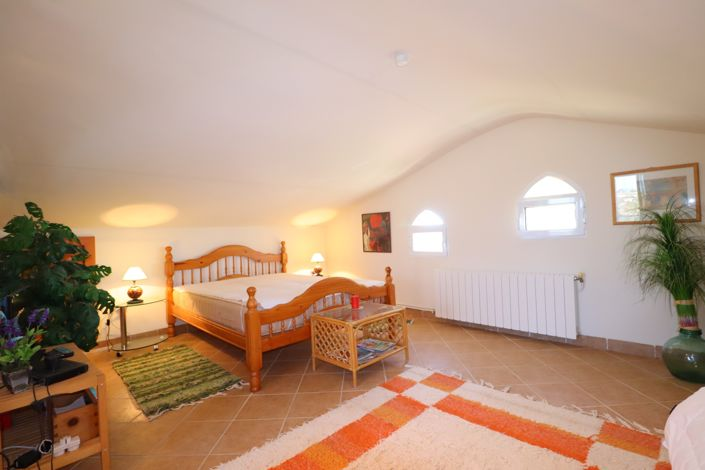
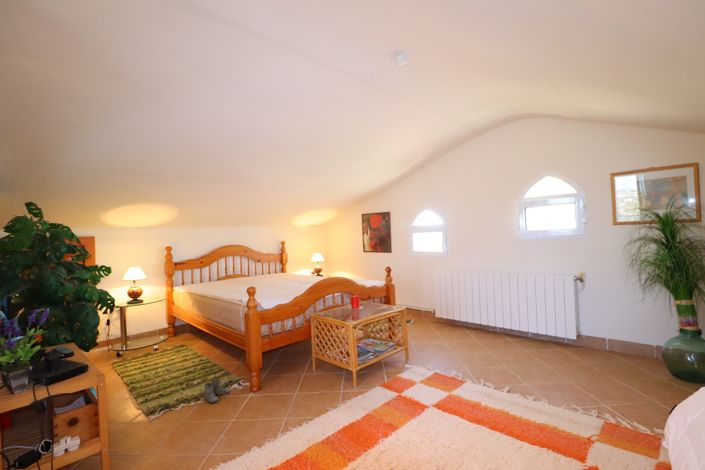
+ boots [201,378,231,404]
